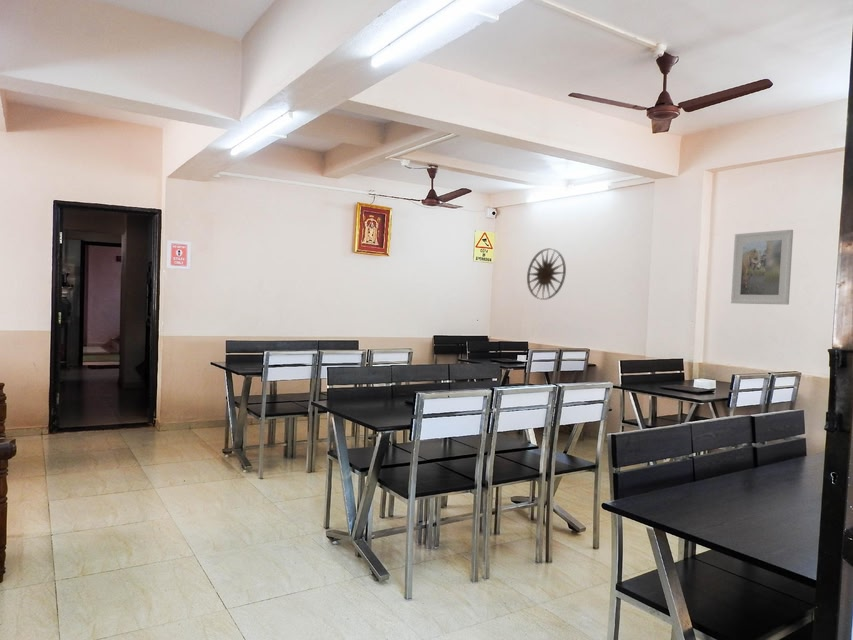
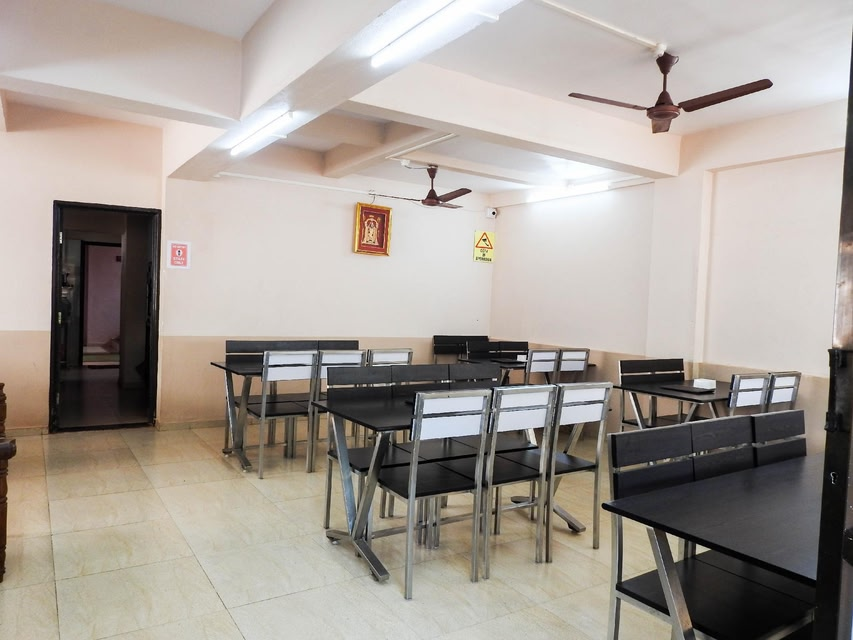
- wall art [526,248,567,301]
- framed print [730,229,794,306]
